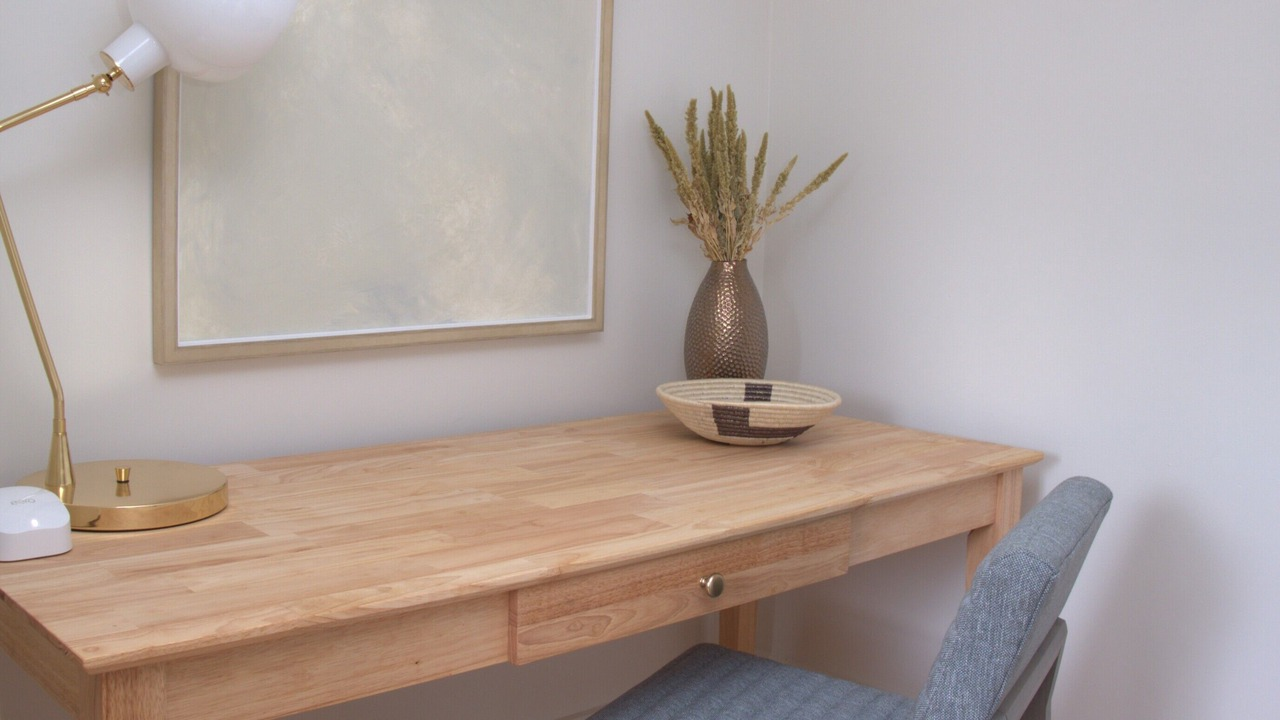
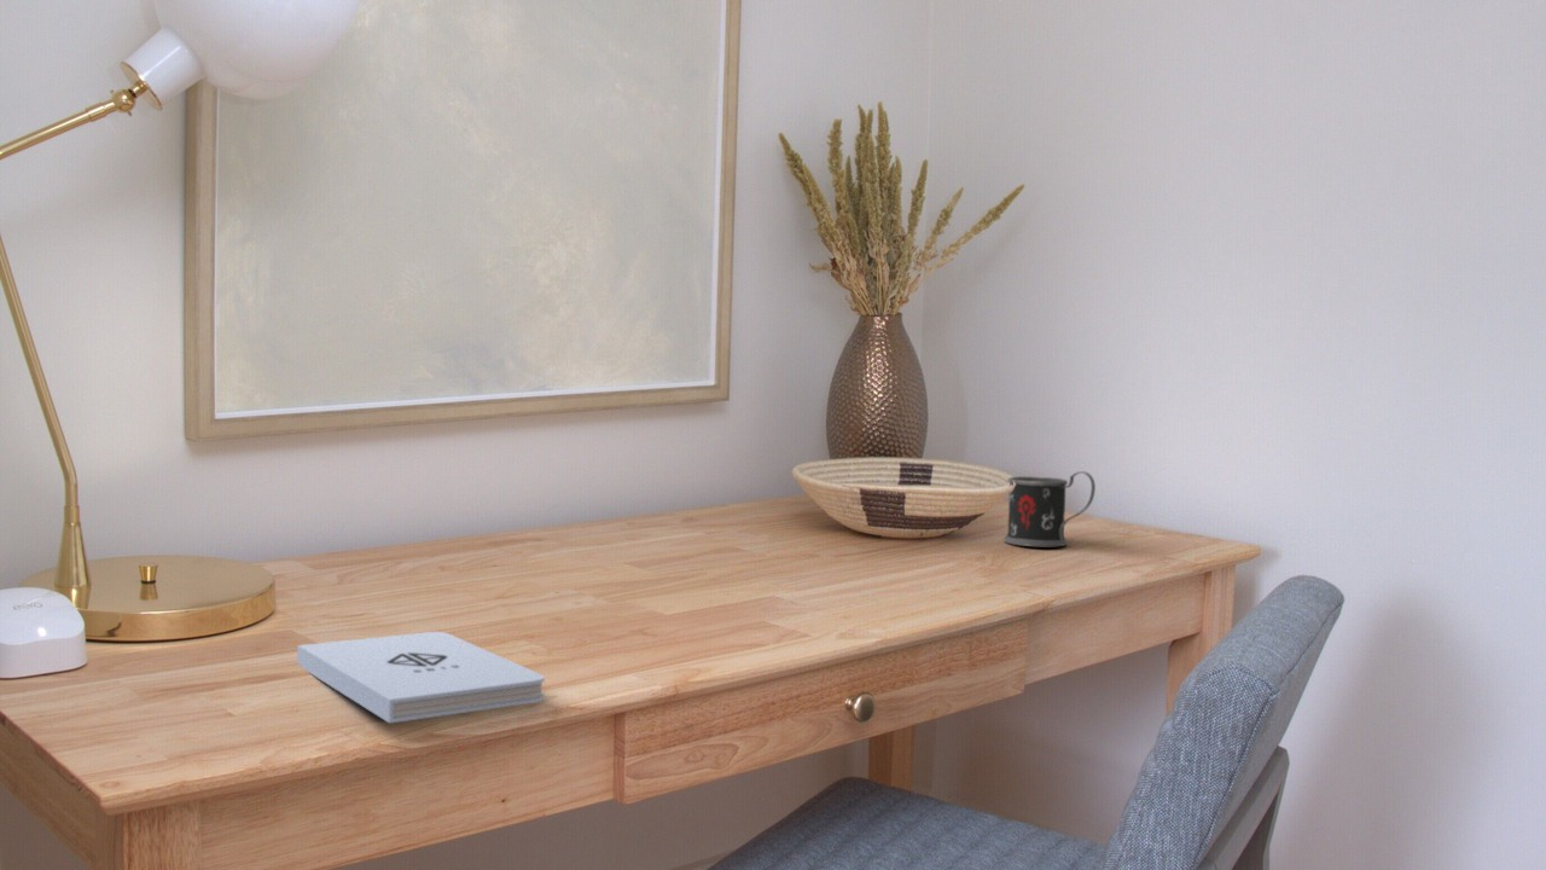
+ notepad [296,631,546,724]
+ mug [1002,470,1097,547]
